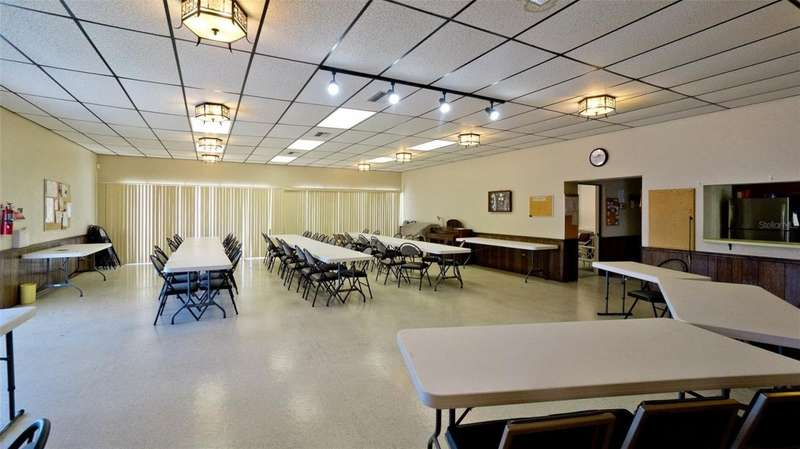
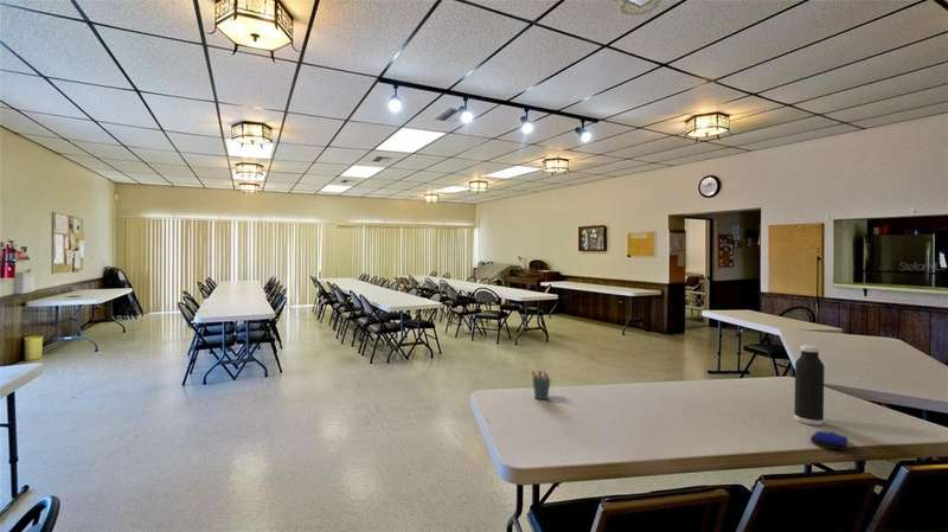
+ water bottle [793,344,826,427]
+ pen holder [531,370,552,400]
+ computer mouse [809,430,850,451]
